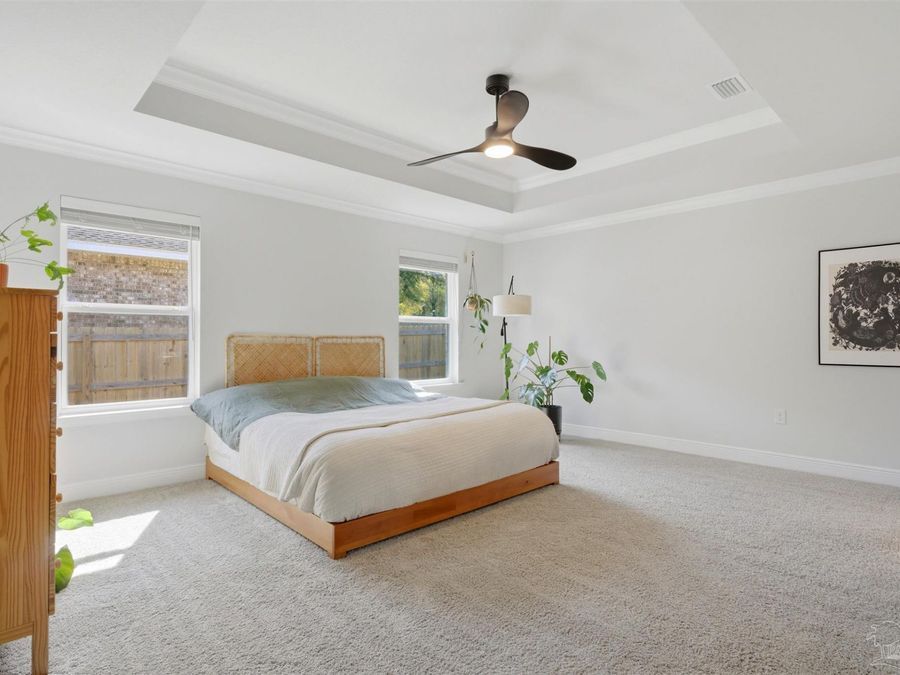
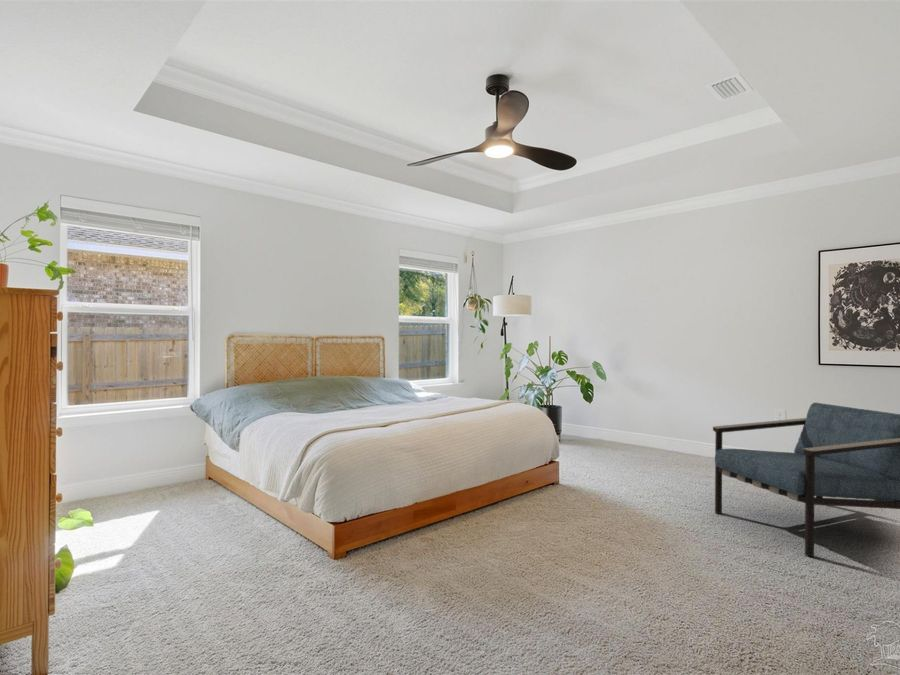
+ armchair [712,402,900,557]
